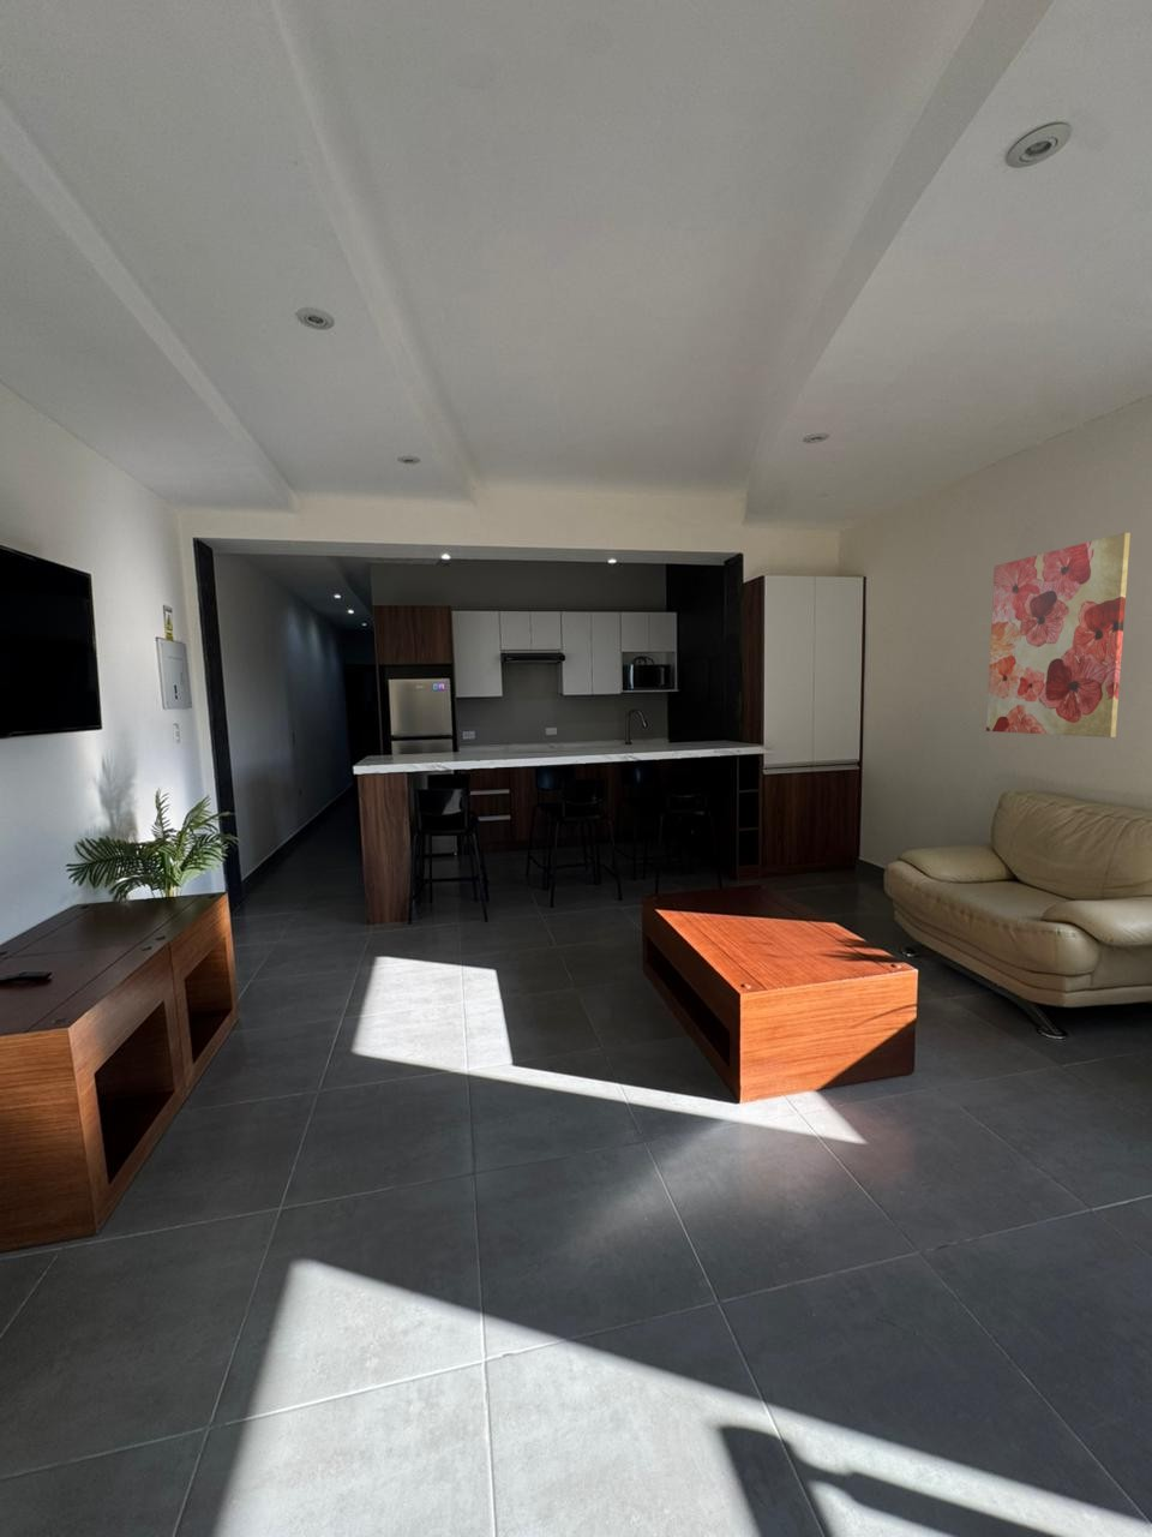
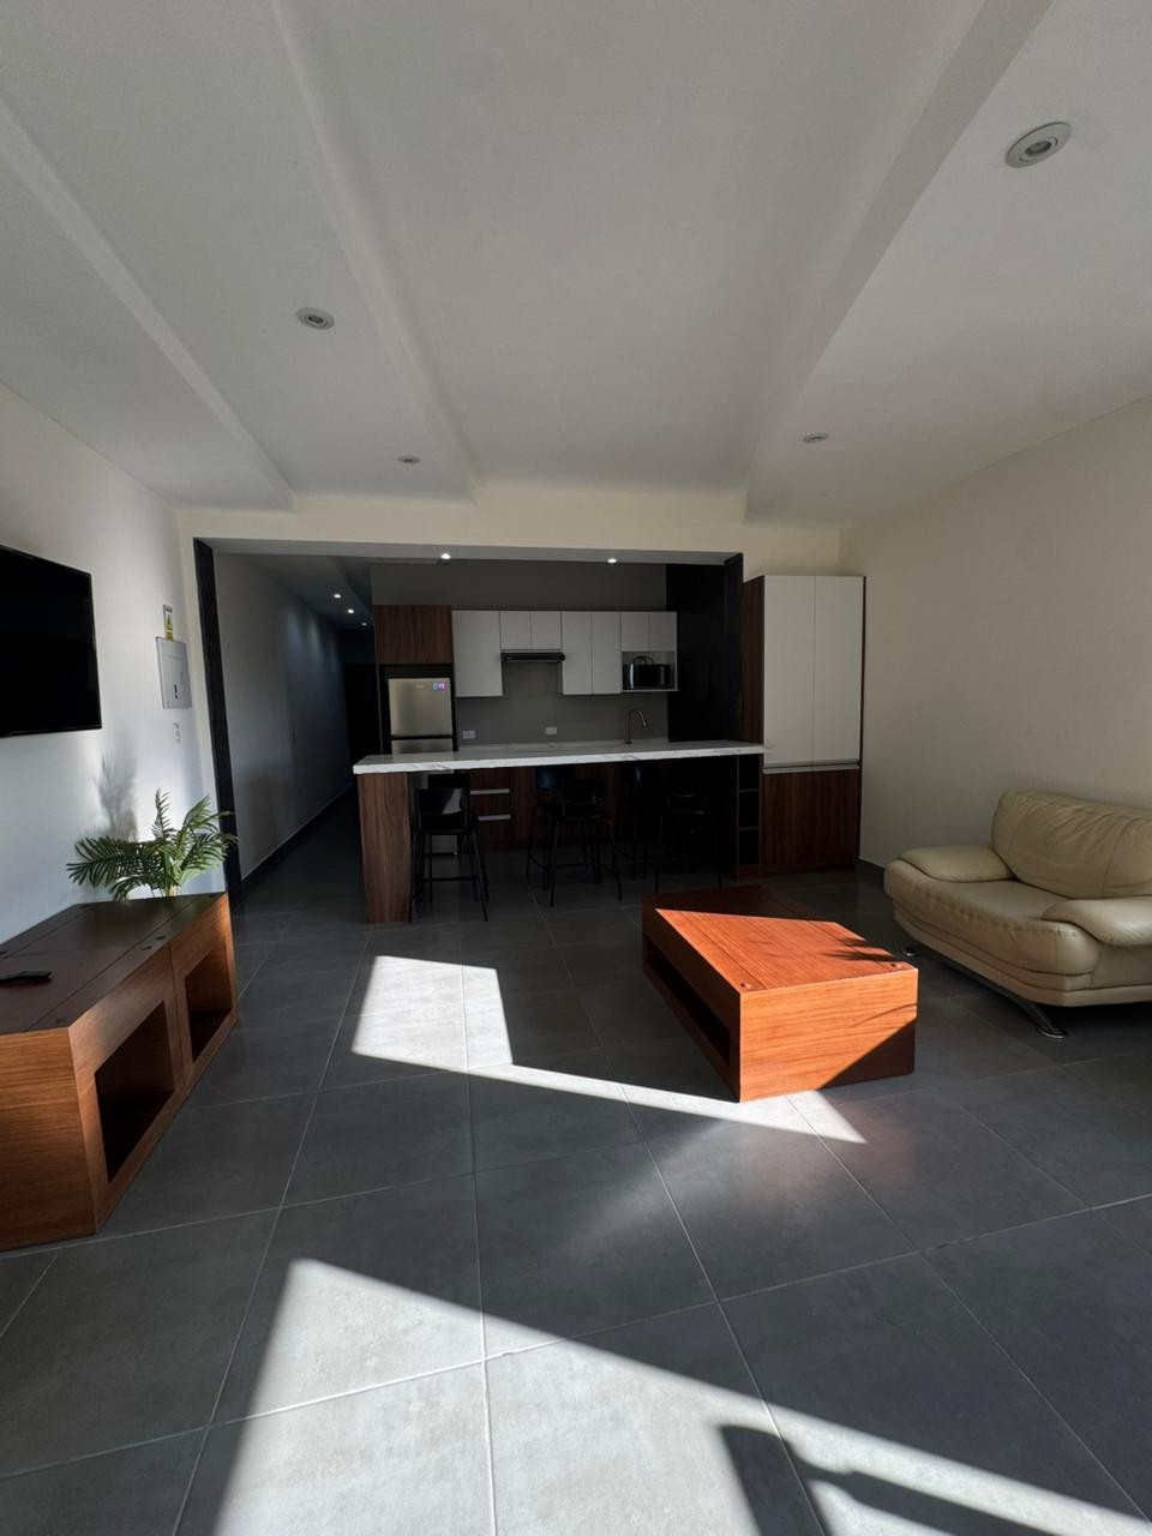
- wall art [985,533,1131,738]
